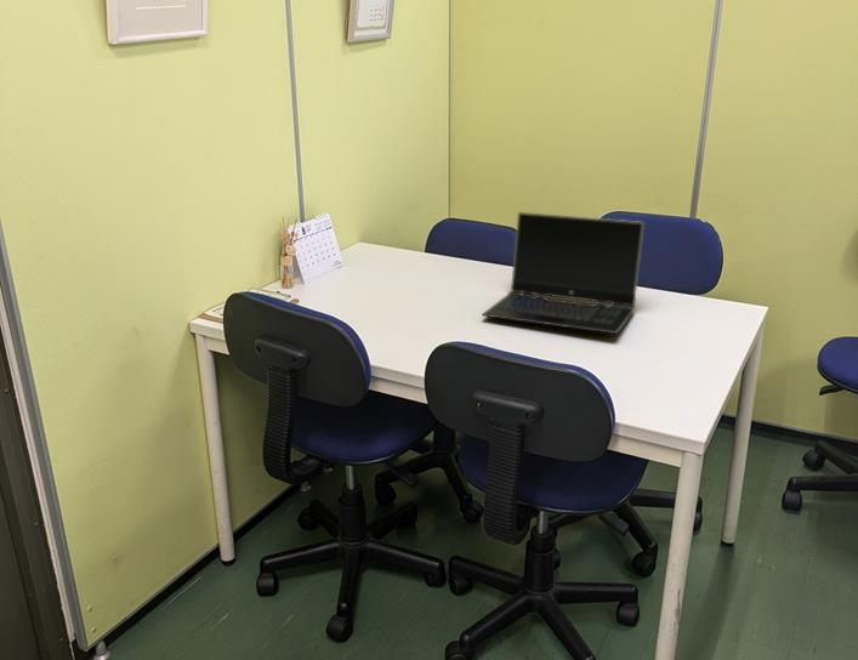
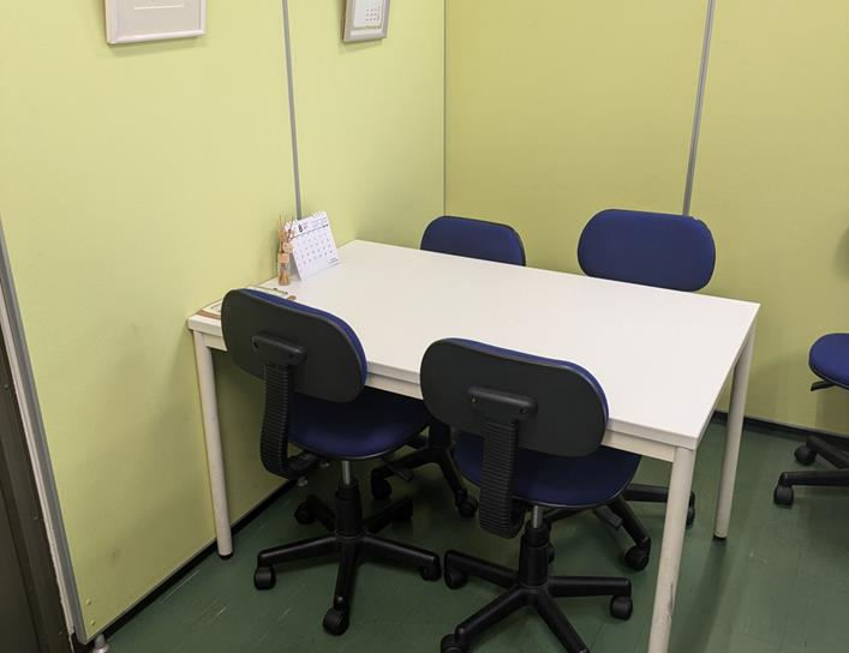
- laptop computer [482,211,646,335]
